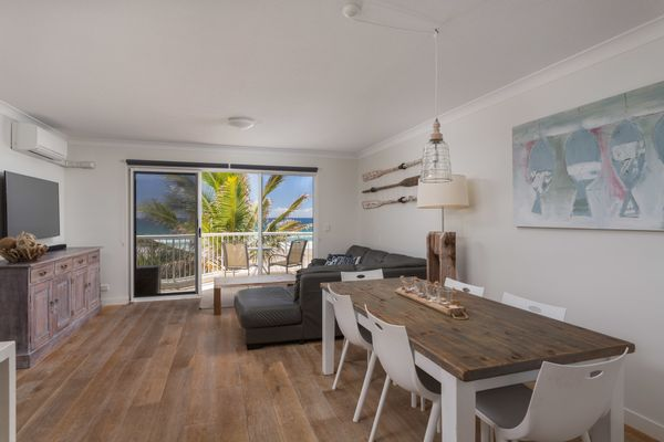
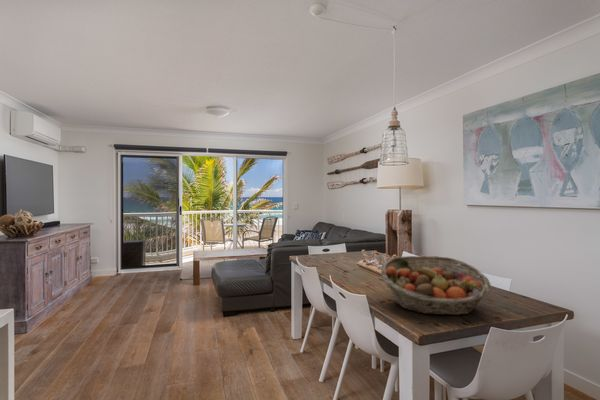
+ fruit basket [380,255,492,316]
